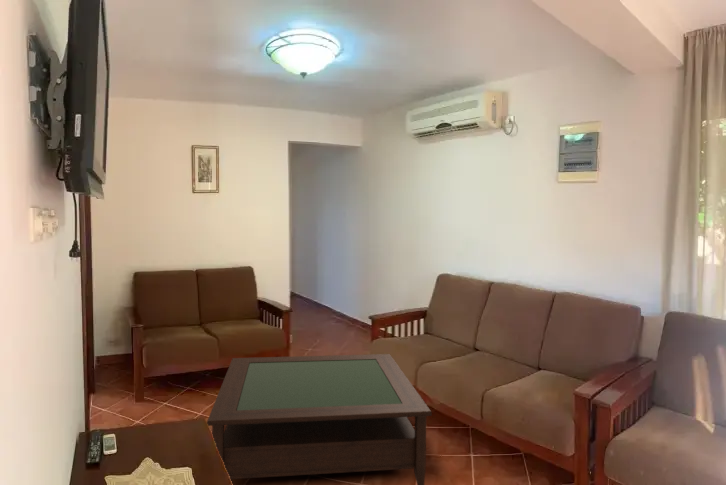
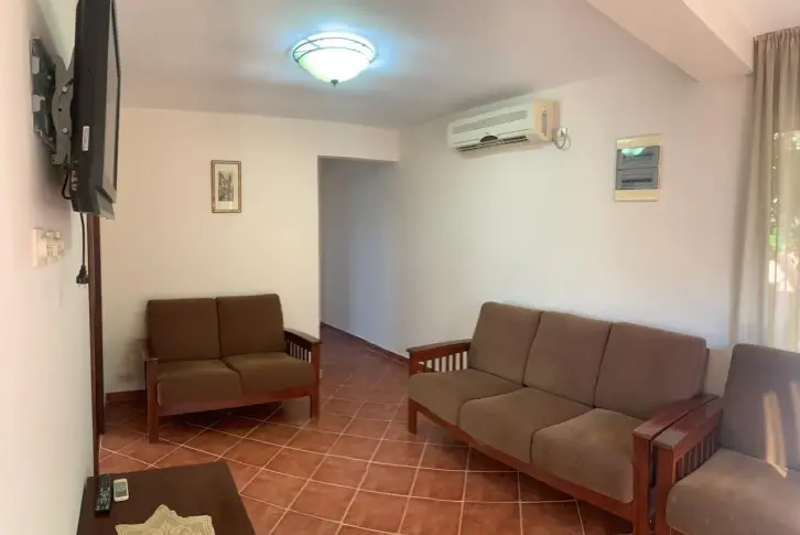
- coffee table [206,353,433,485]
